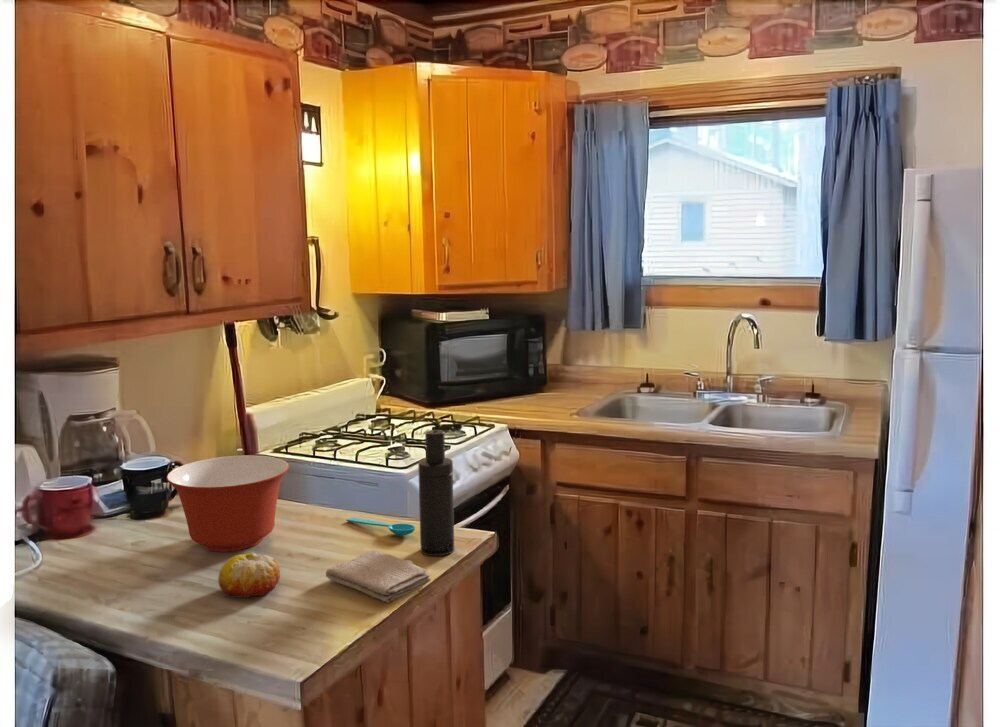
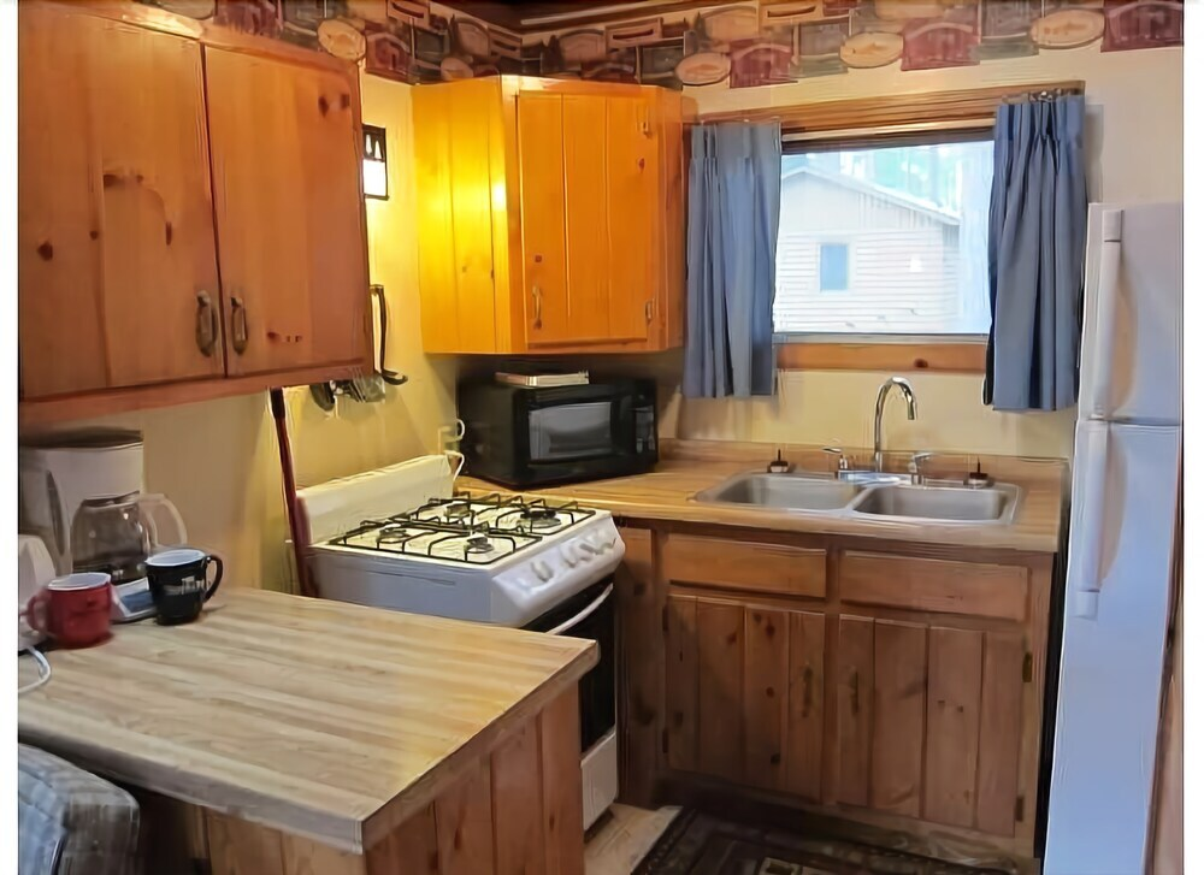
- spoon [346,517,416,536]
- atomizer [417,429,455,557]
- washcloth [325,549,432,603]
- fruit [217,551,281,599]
- mixing bowl [165,454,290,553]
